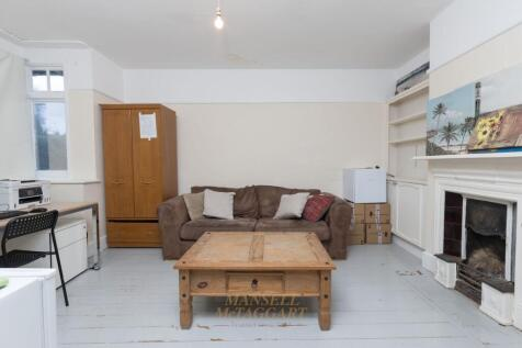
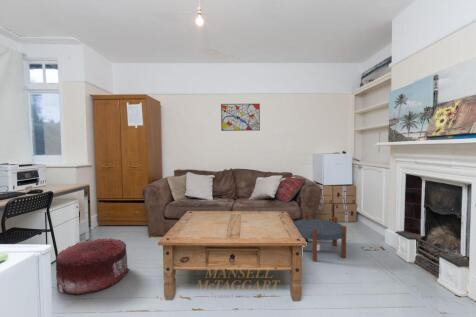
+ pouf [55,237,130,296]
+ wall art [220,103,261,132]
+ side table [291,213,347,263]
